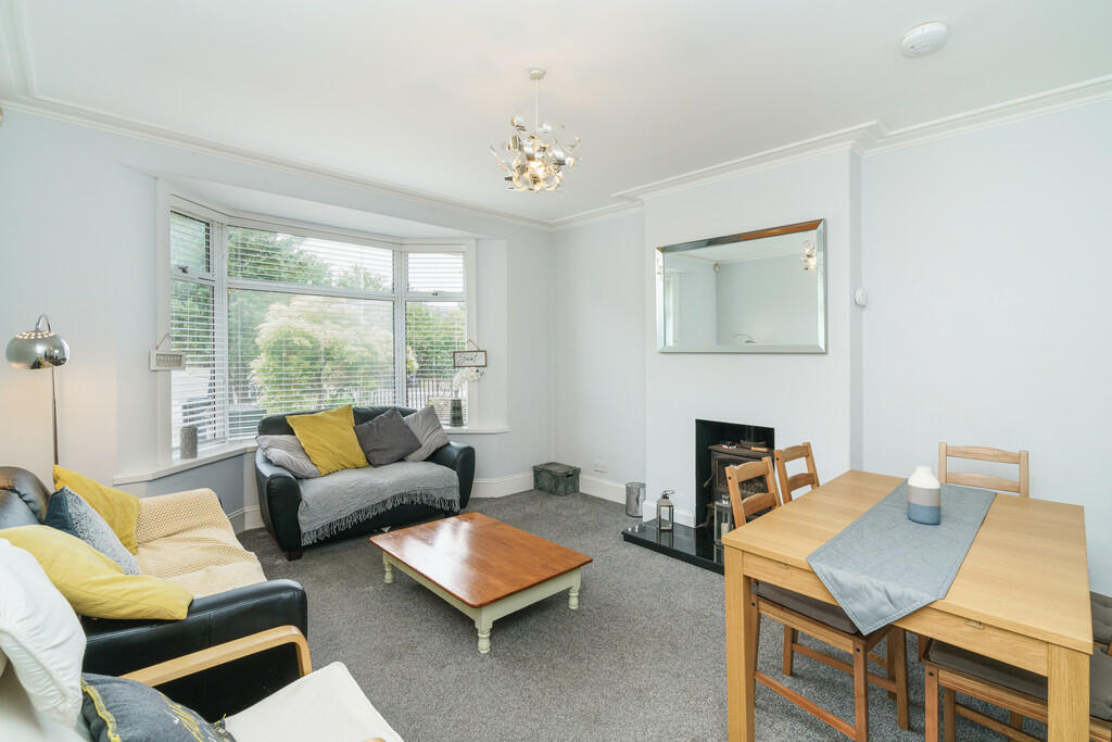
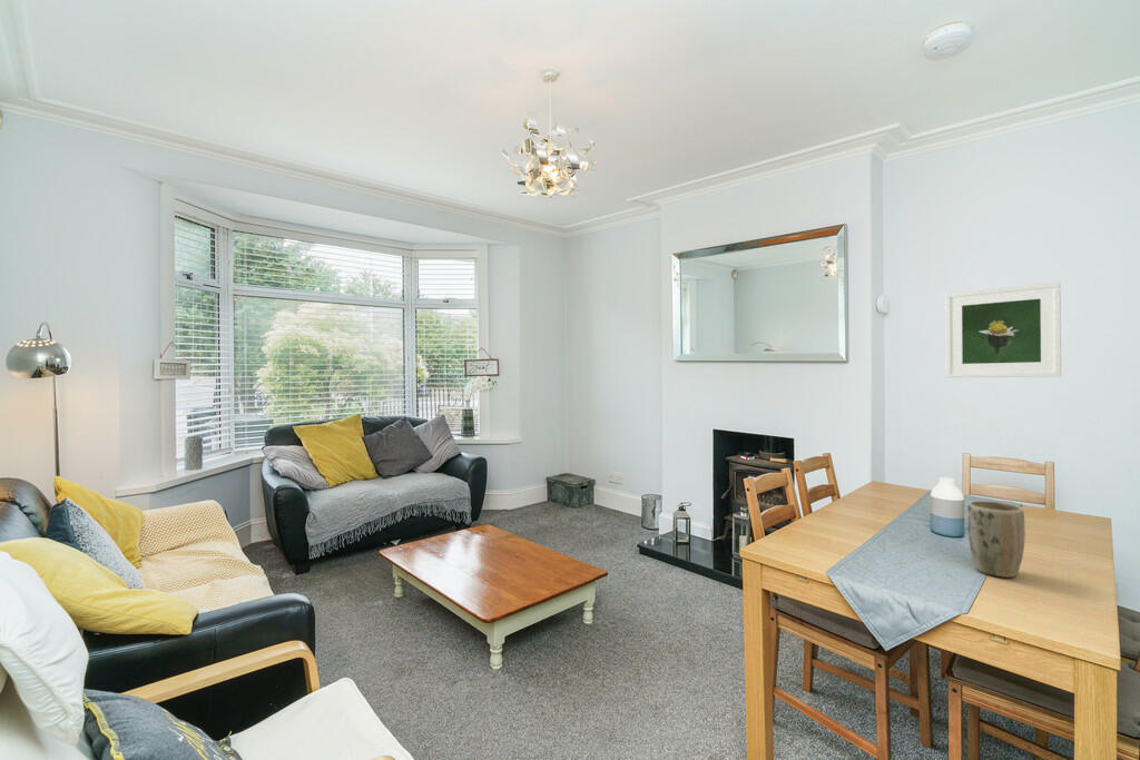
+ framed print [944,282,1062,378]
+ plant pot [966,500,1026,579]
